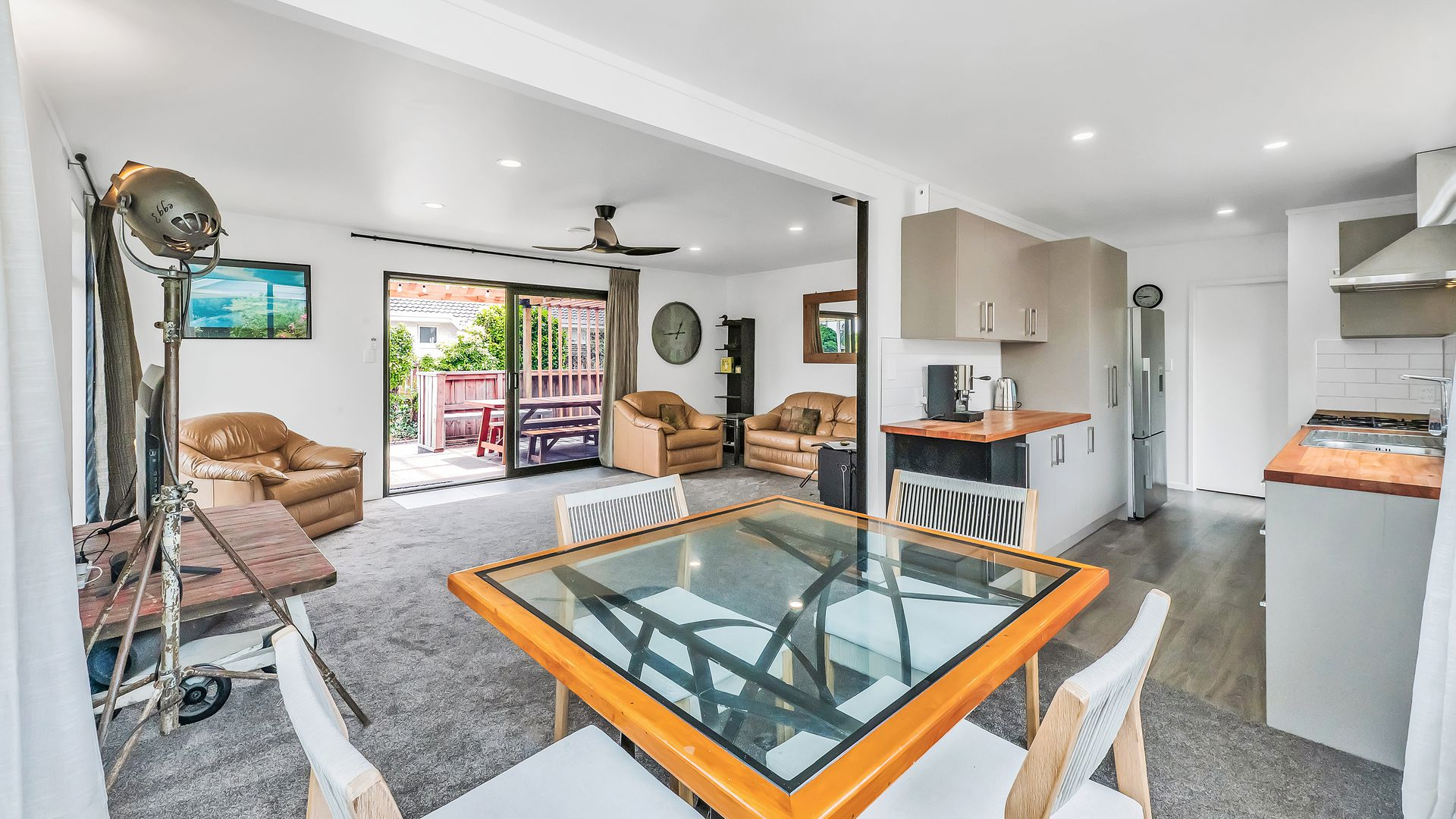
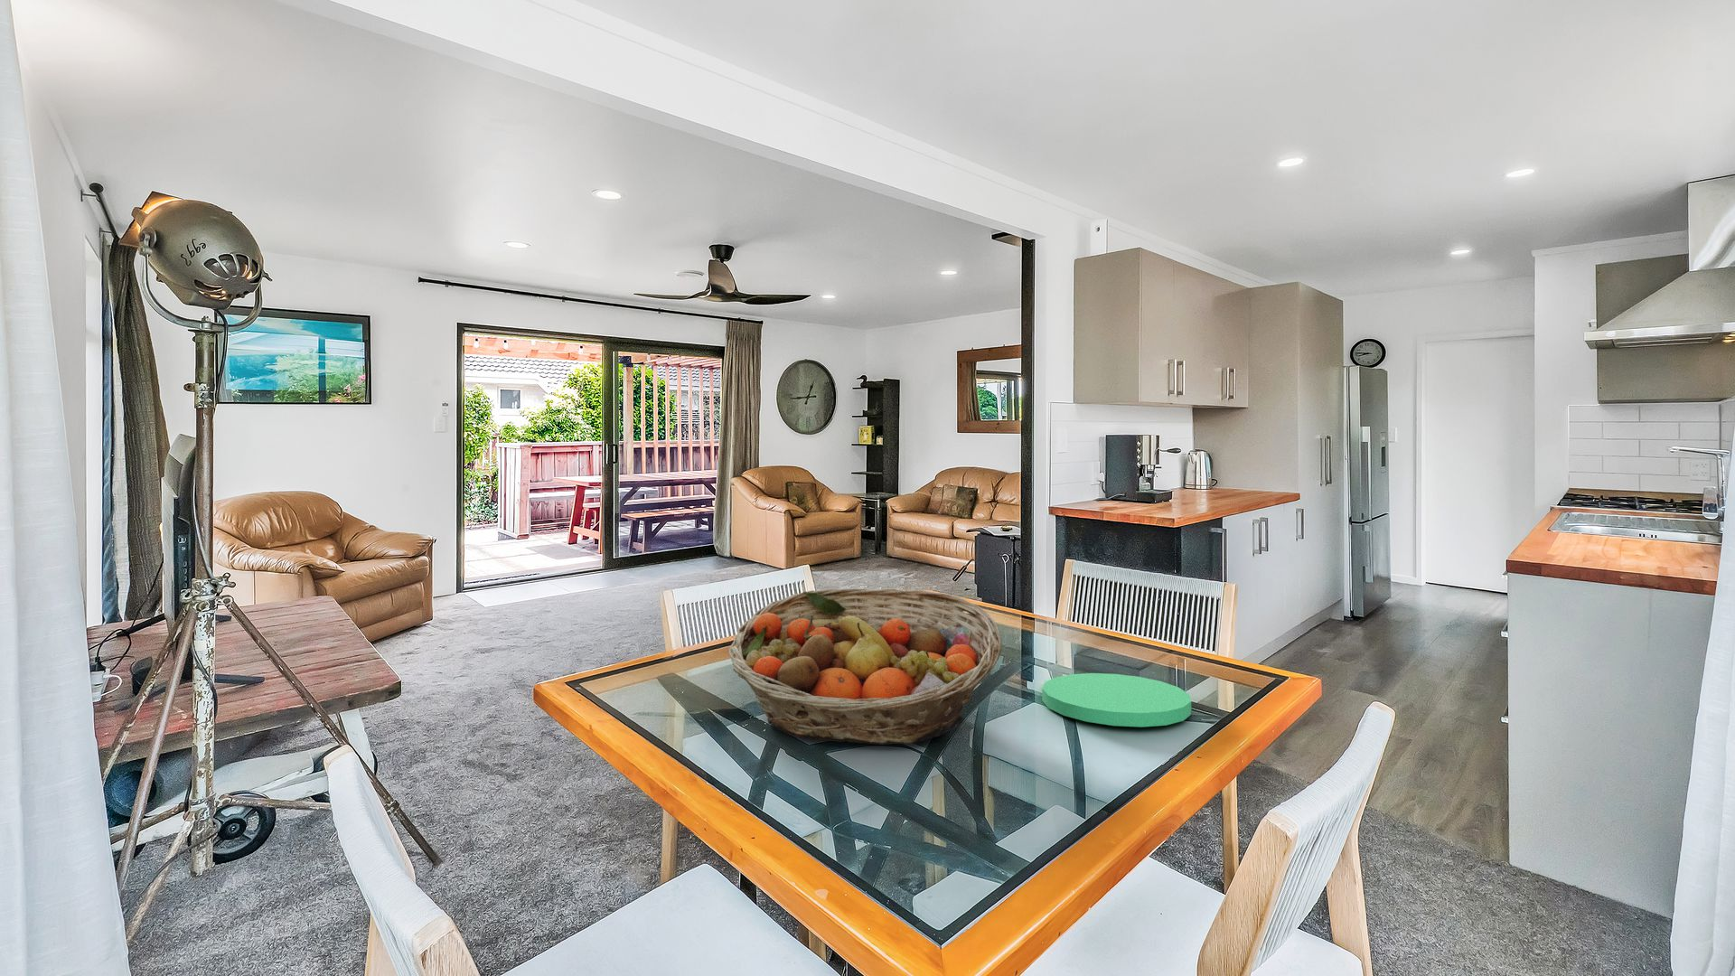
+ fruit basket [727,588,1003,746]
+ plate [1041,672,1192,727]
